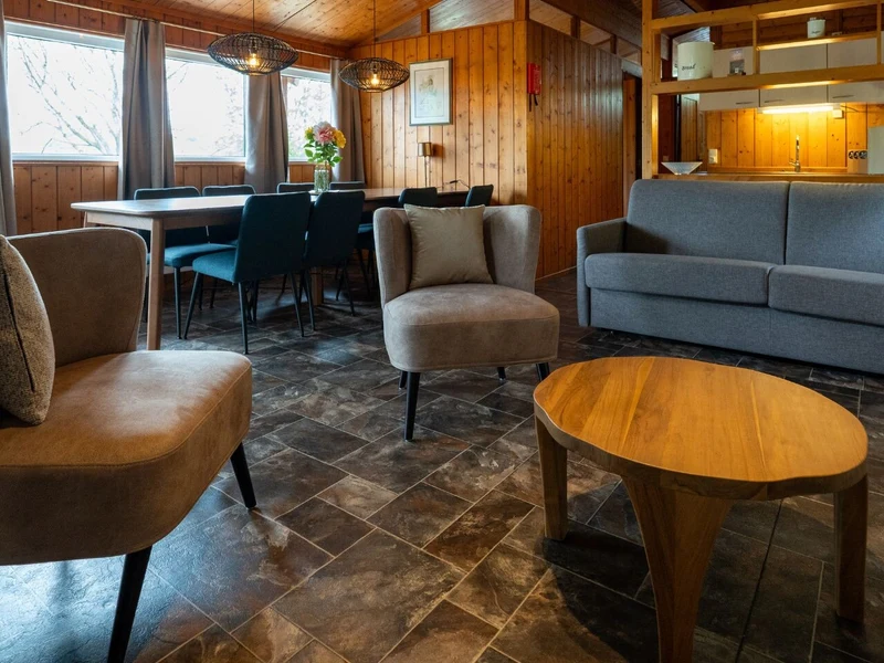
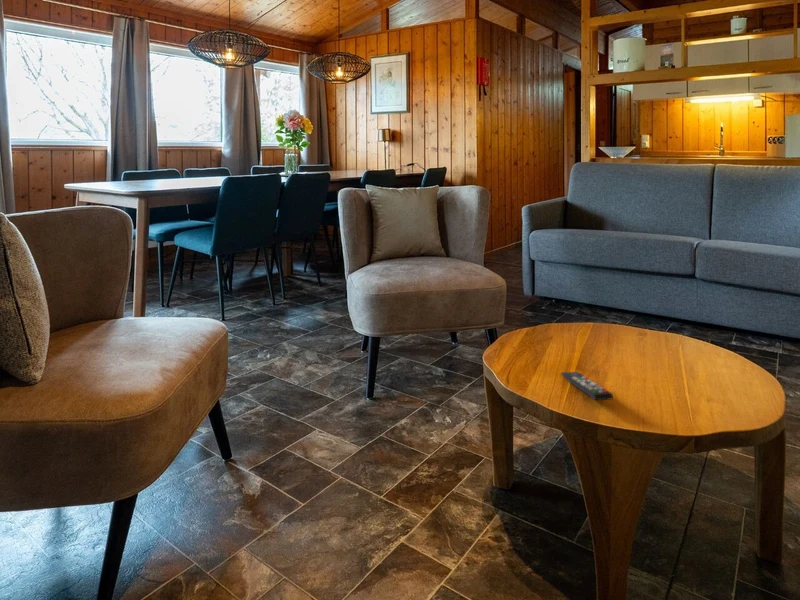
+ remote control [560,371,614,401]
